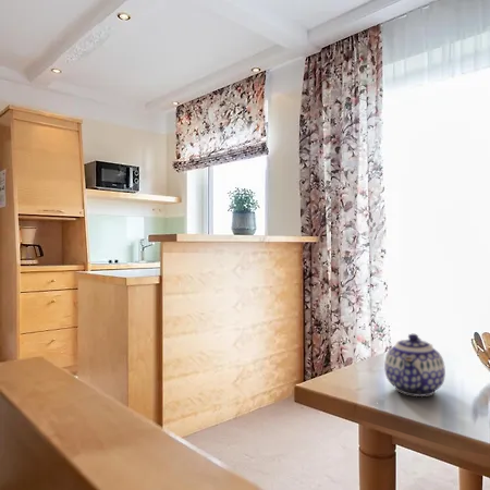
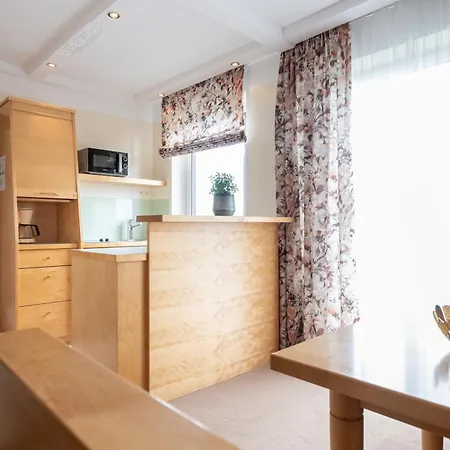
- teapot [383,333,446,397]
